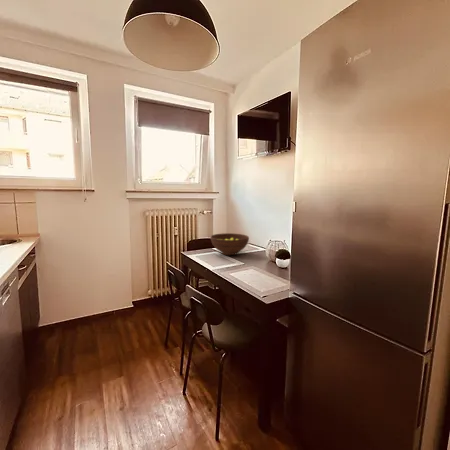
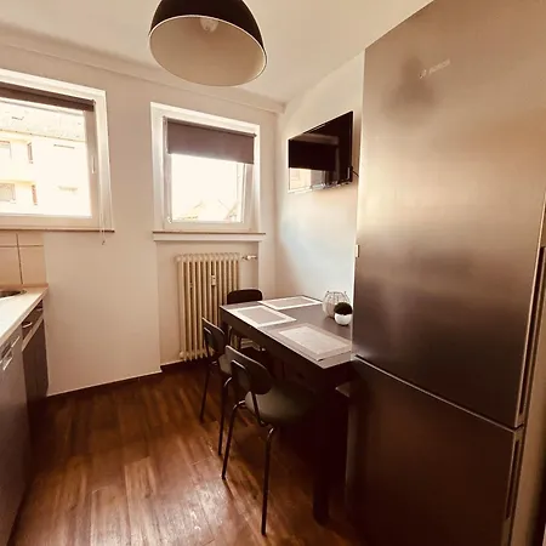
- fruit bowl [210,232,250,256]
